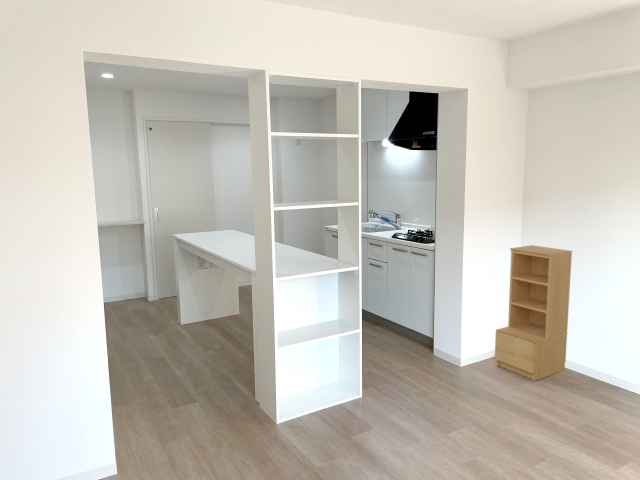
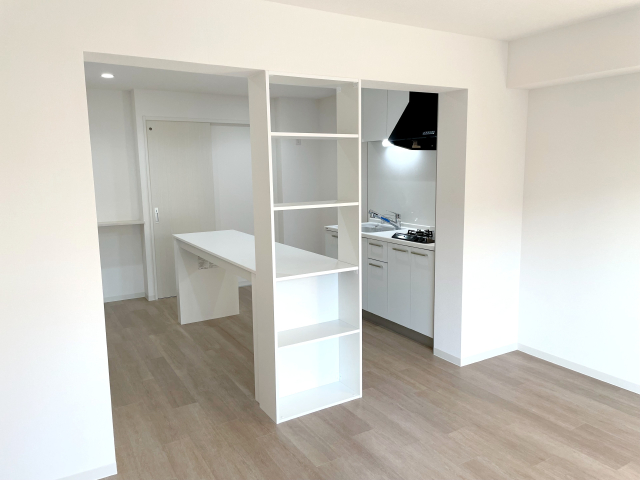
- bookshelf [494,244,573,382]
